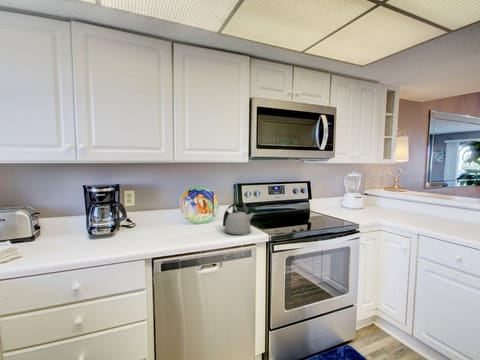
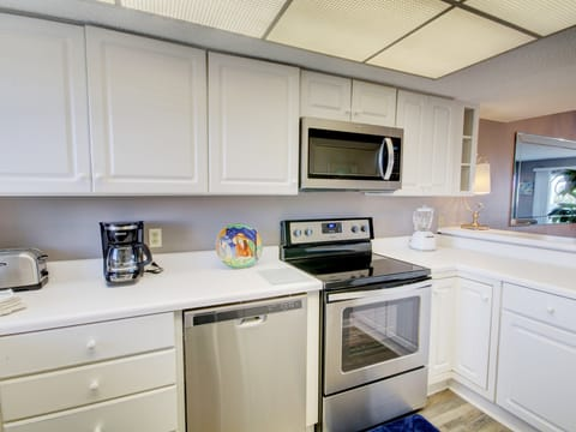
- kettle [222,201,256,236]
